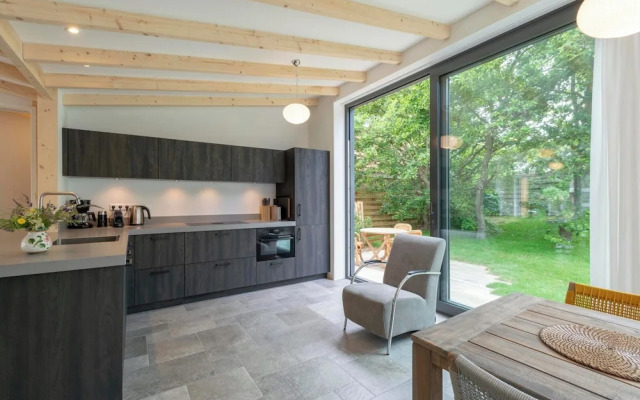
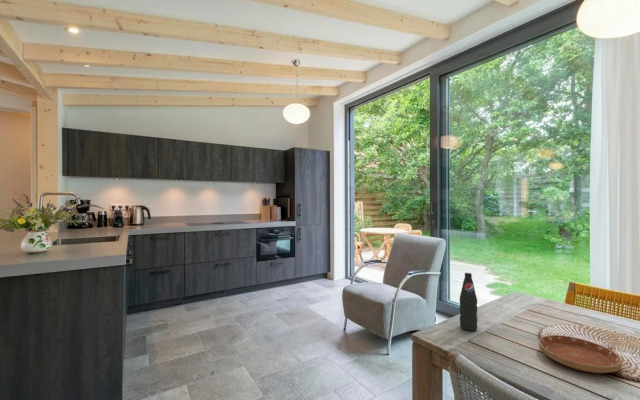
+ saucer [538,334,623,374]
+ bottle [458,272,479,332]
